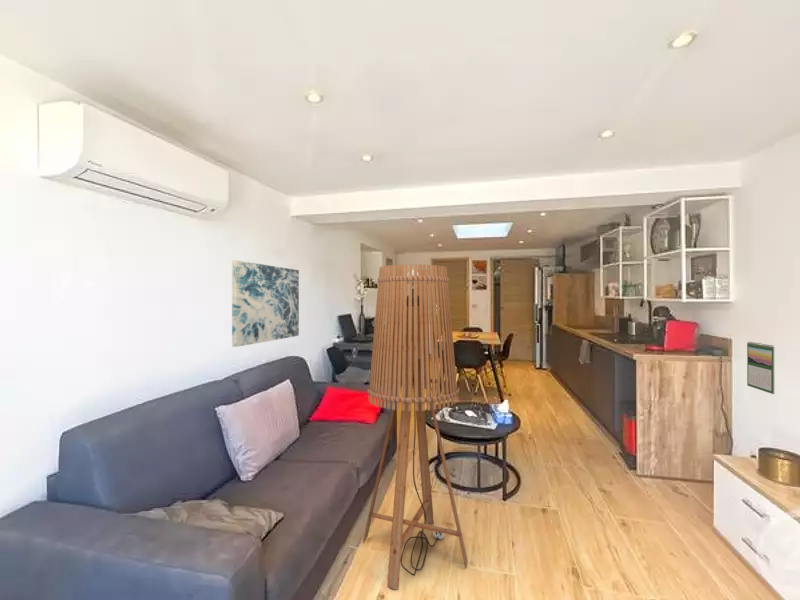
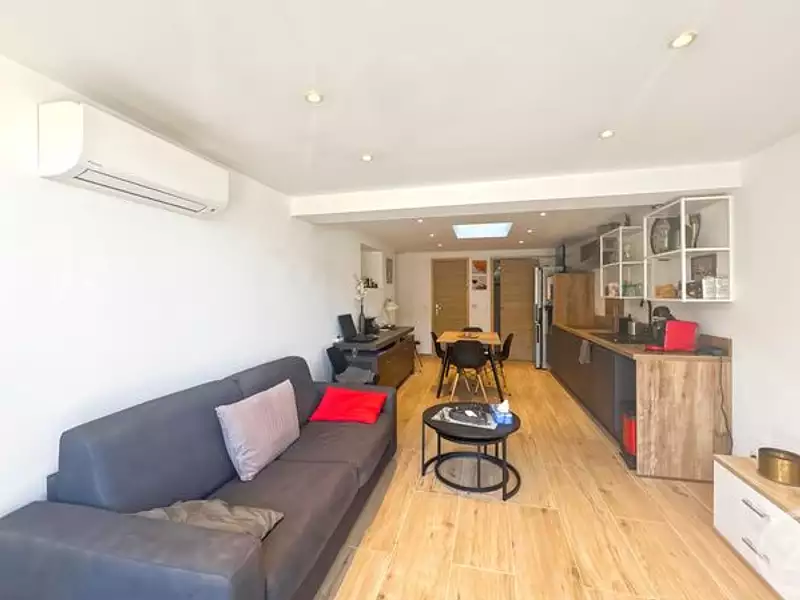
- floor lamp [361,264,469,591]
- calendar [746,341,775,395]
- wall art [231,259,300,348]
